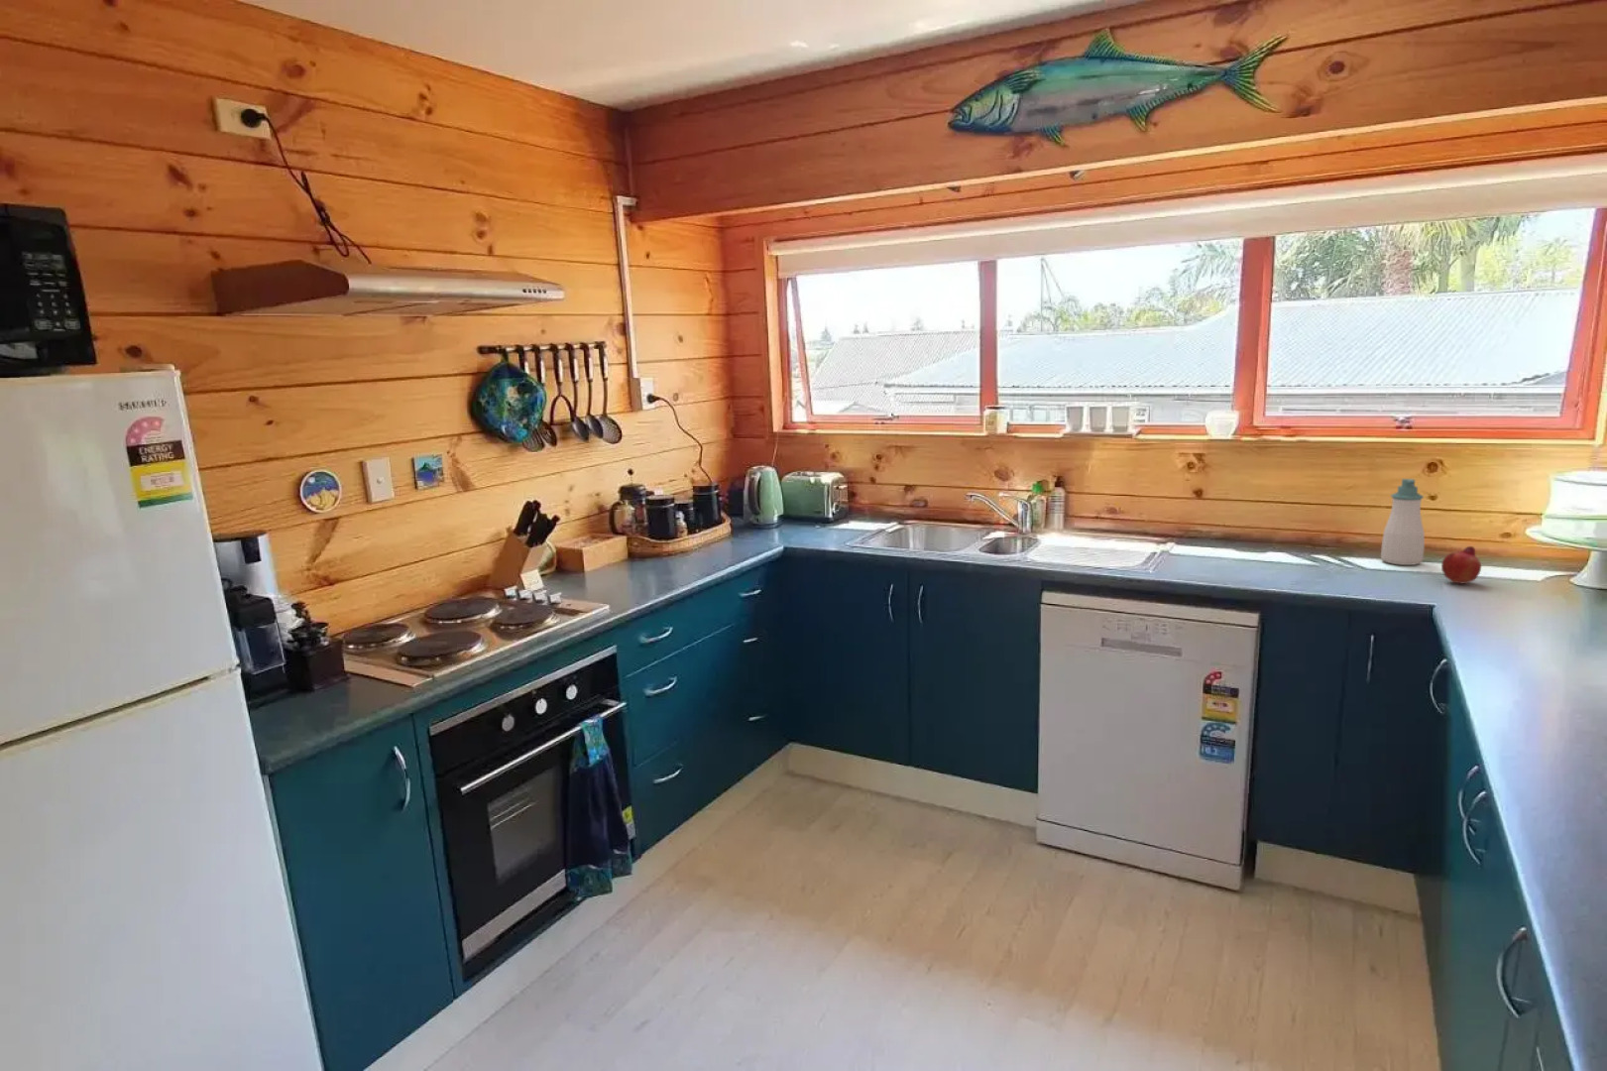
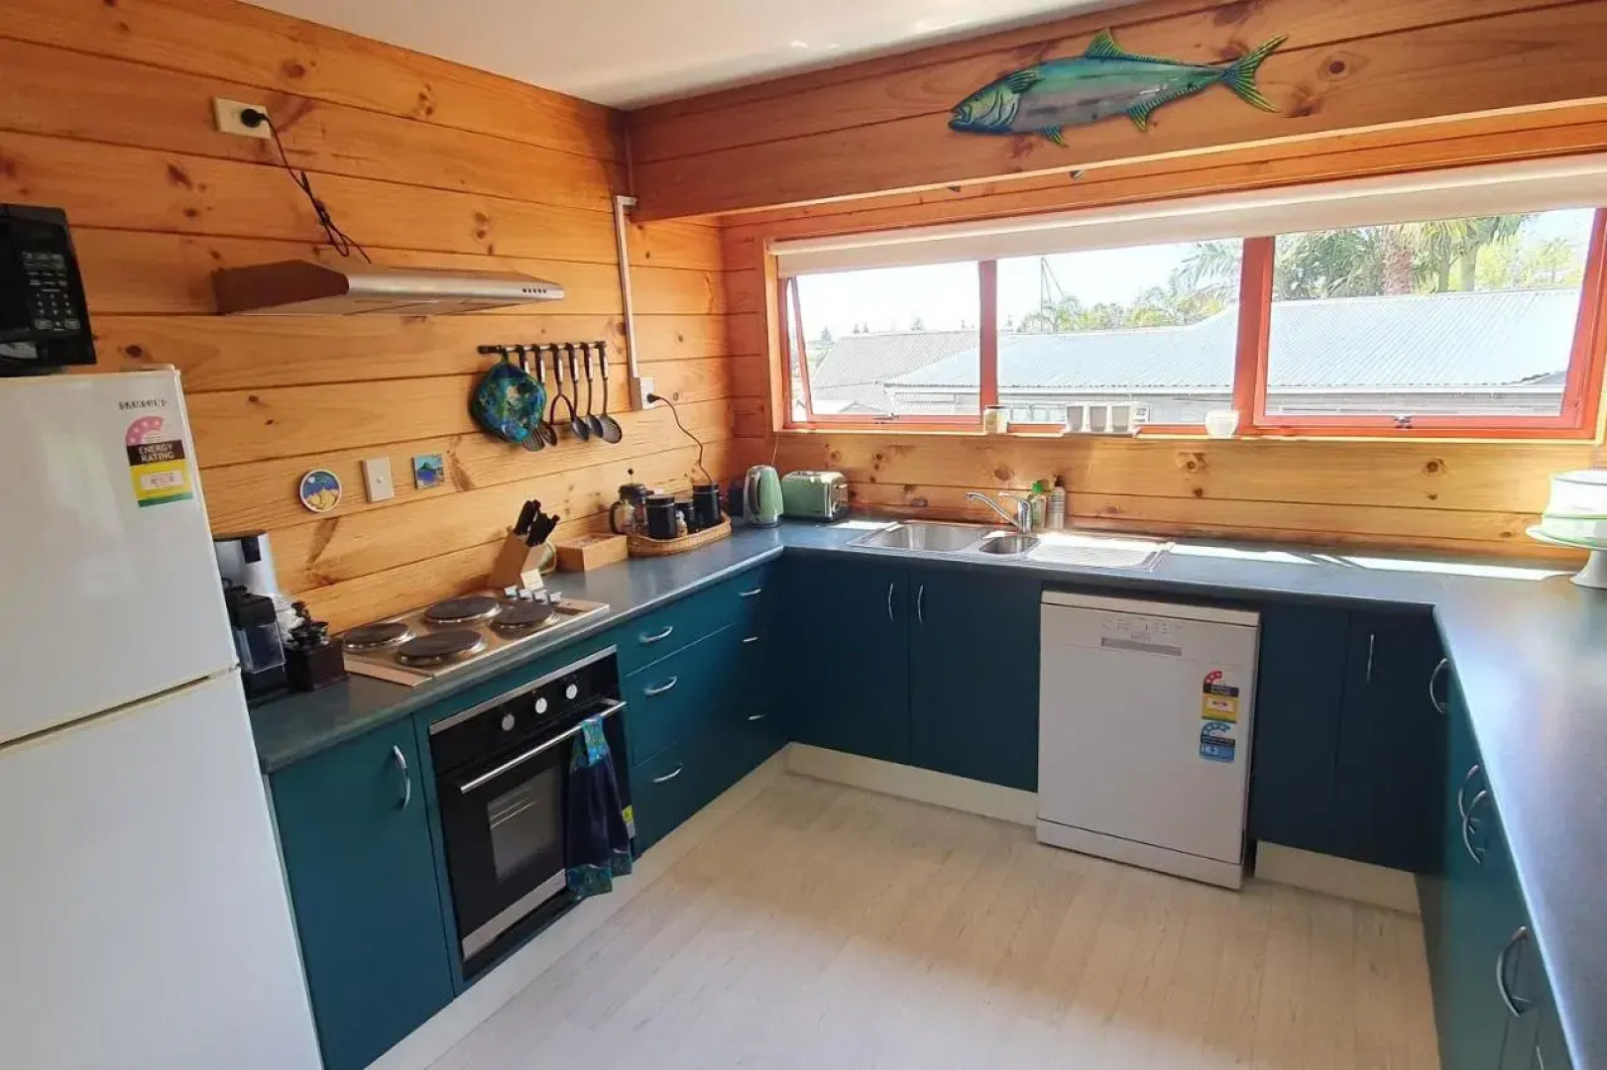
- soap bottle [1380,478,1425,567]
- fruit [1441,545,1482,585]
